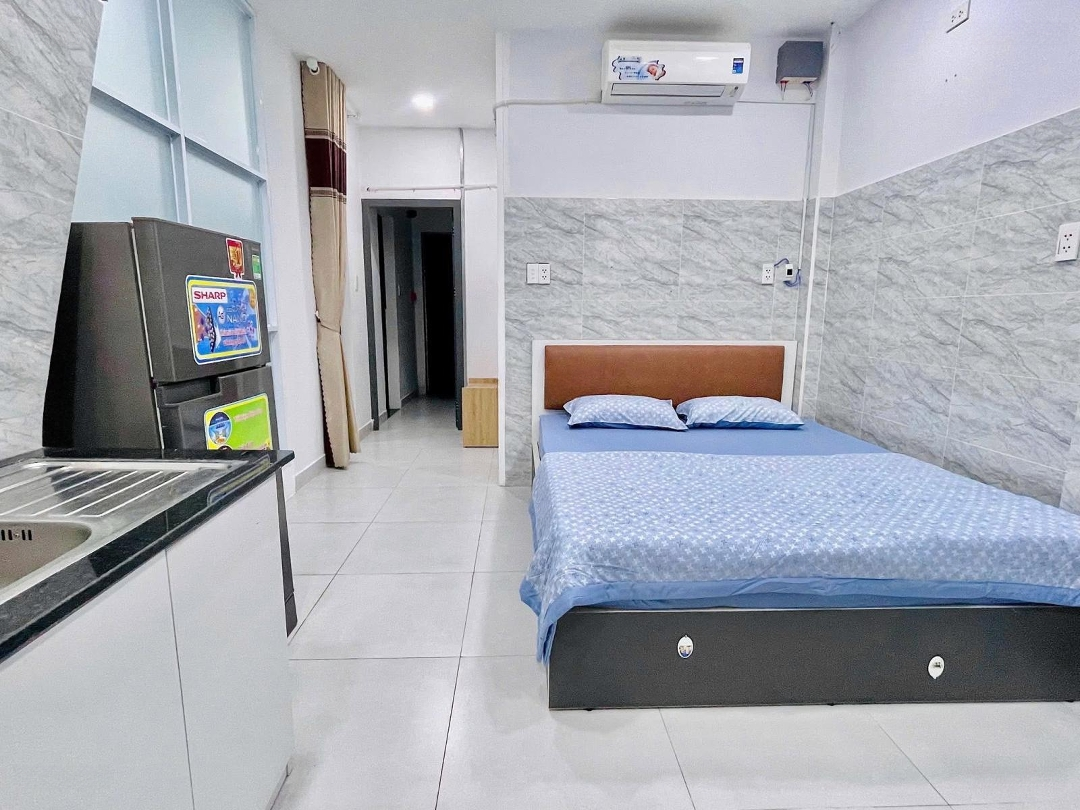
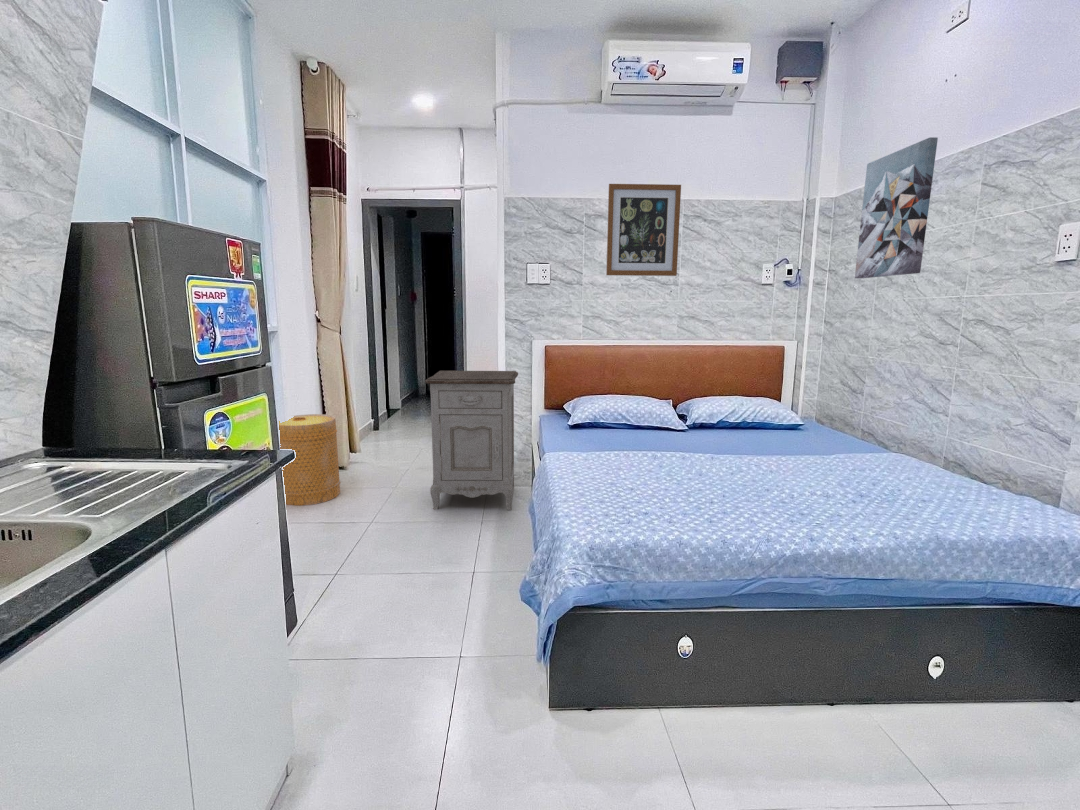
+ basket [279,413,342,507]
+ wall art [605,183,682,277]
+ wall art [854,136,939,279]
+ nightstand [424,370,519,511]
